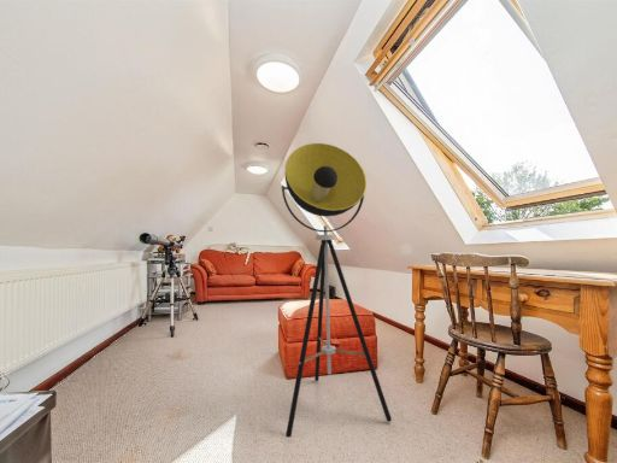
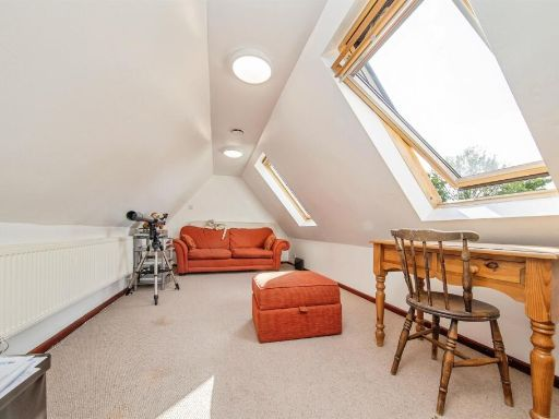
- floor lamp [281,142,393,439]
